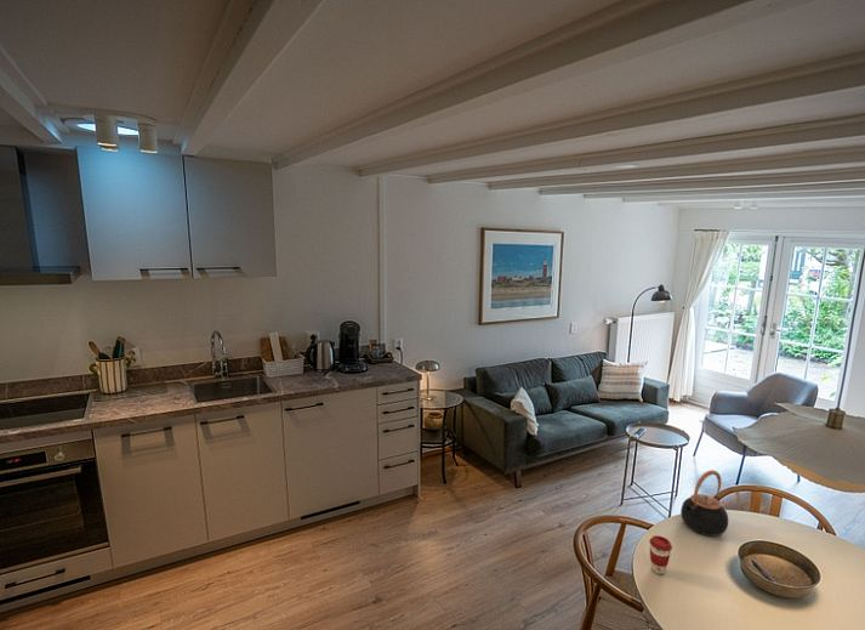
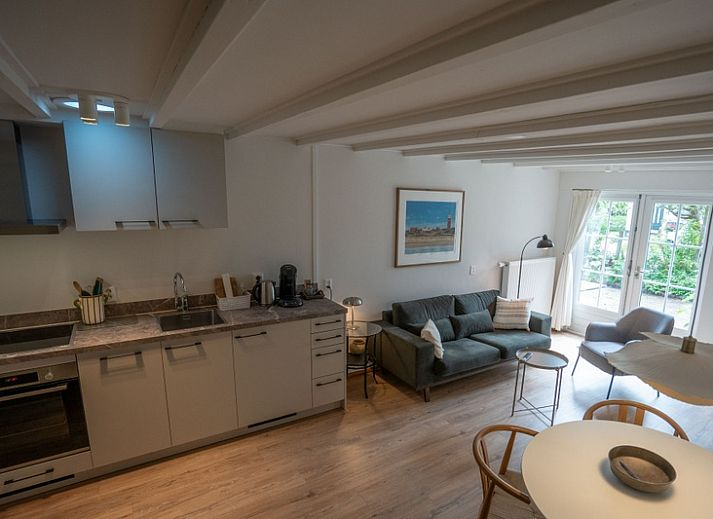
- coffee cup [648,534,673,575]
- teapot [679,469,729,537]
